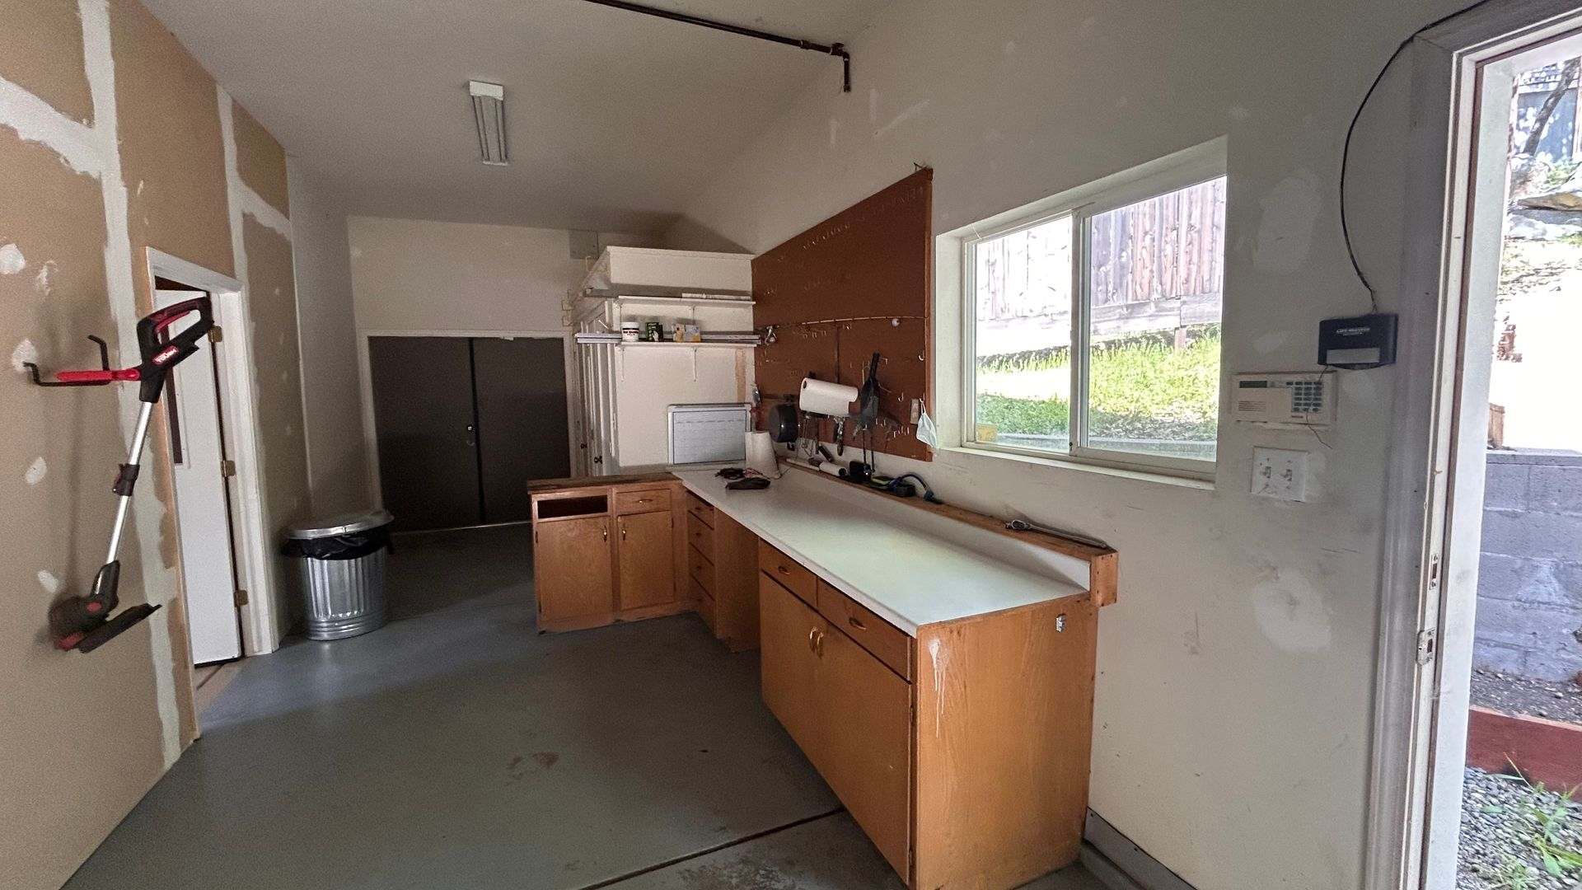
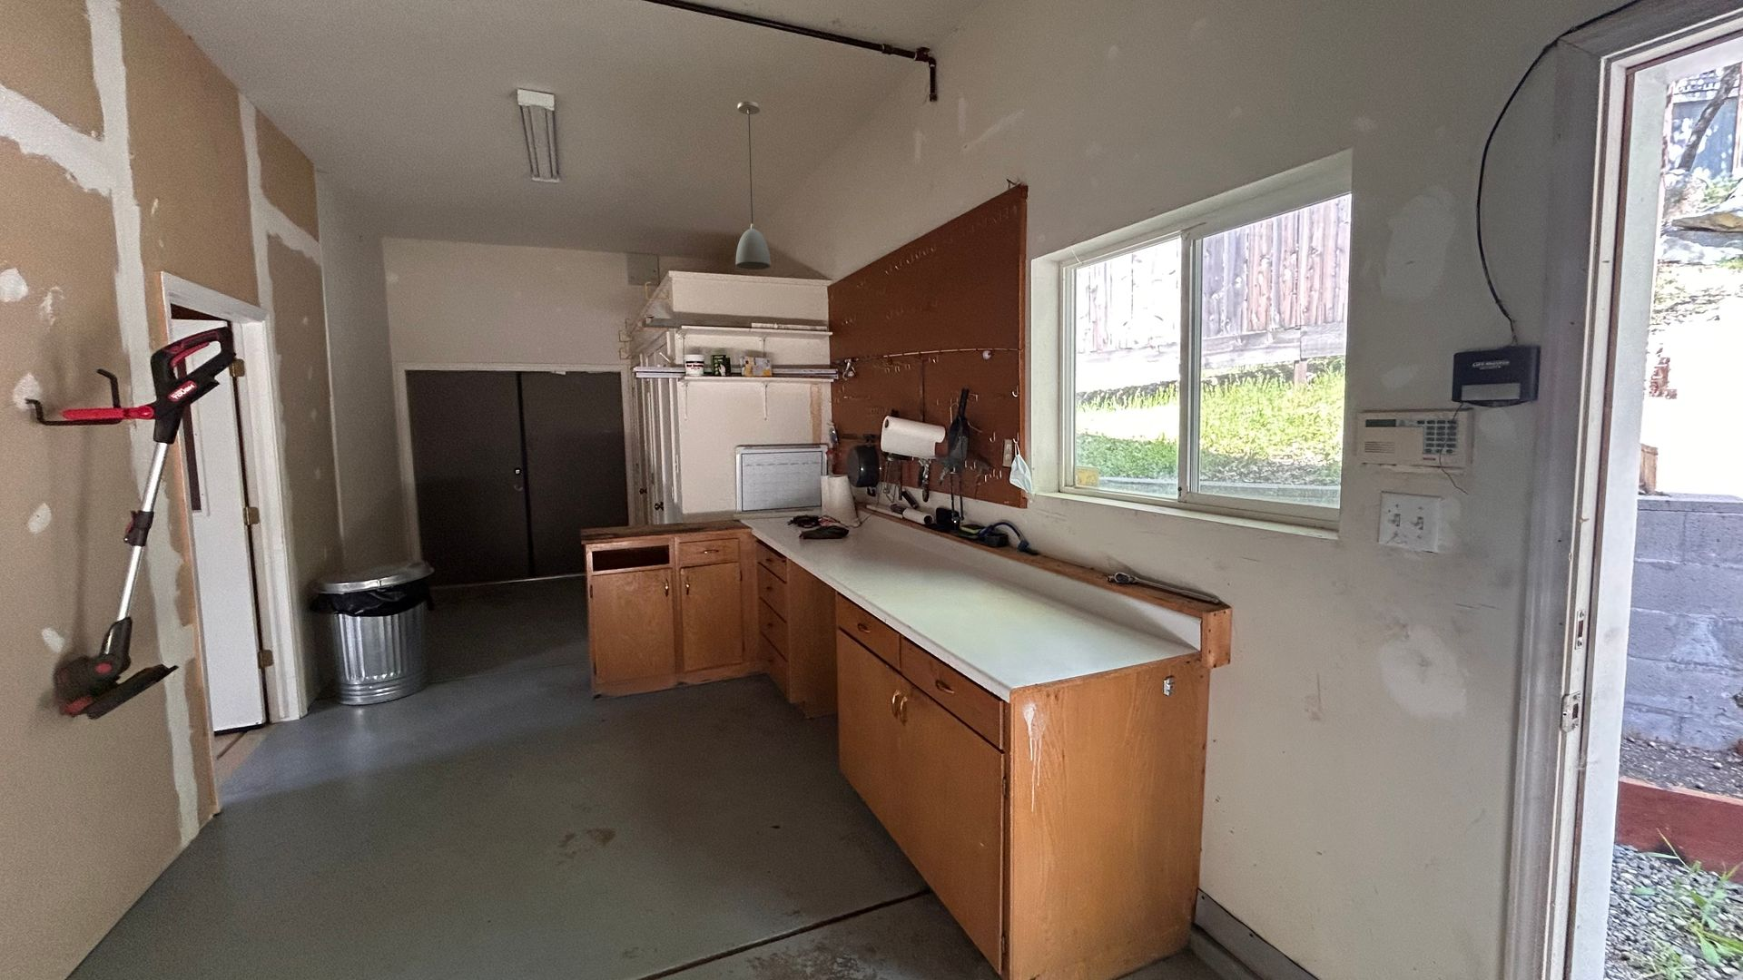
+ light fixture [735,101,772,270]
